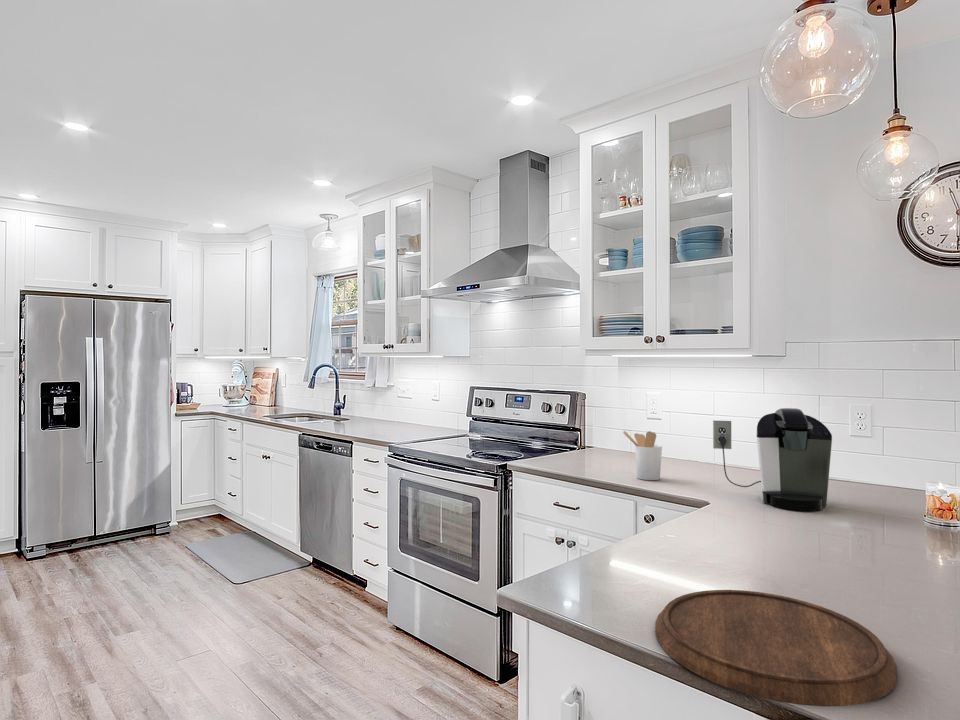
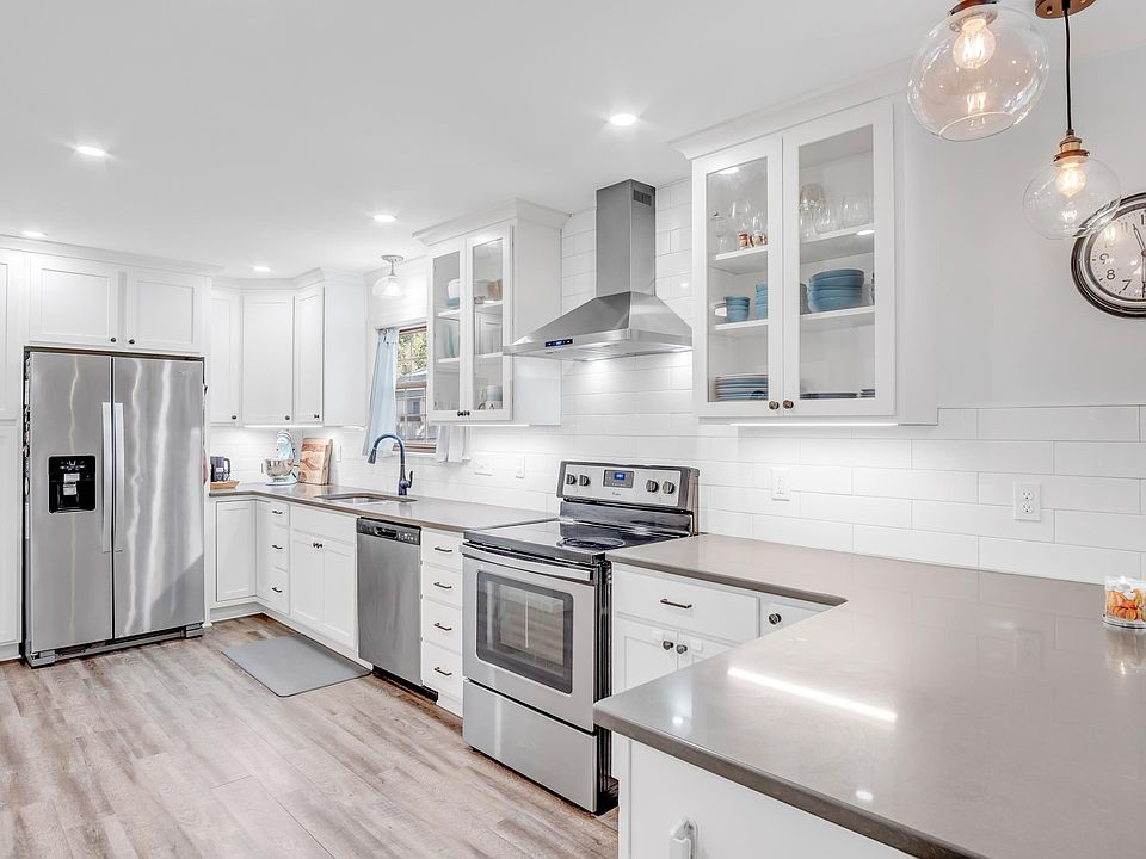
- coffee maker [712,407,833,512]
- cutting board [654,589,898,707]
- utensil holder [622,430,663,481]
